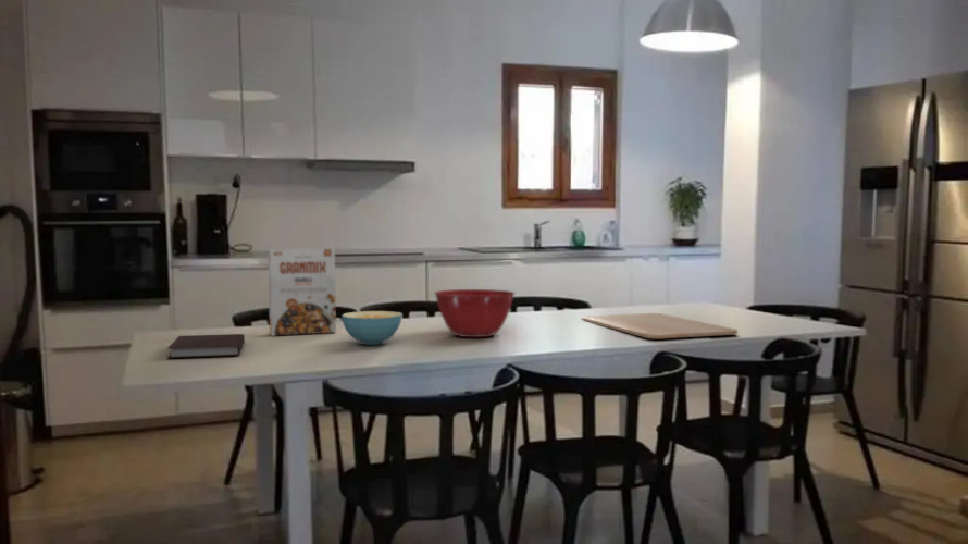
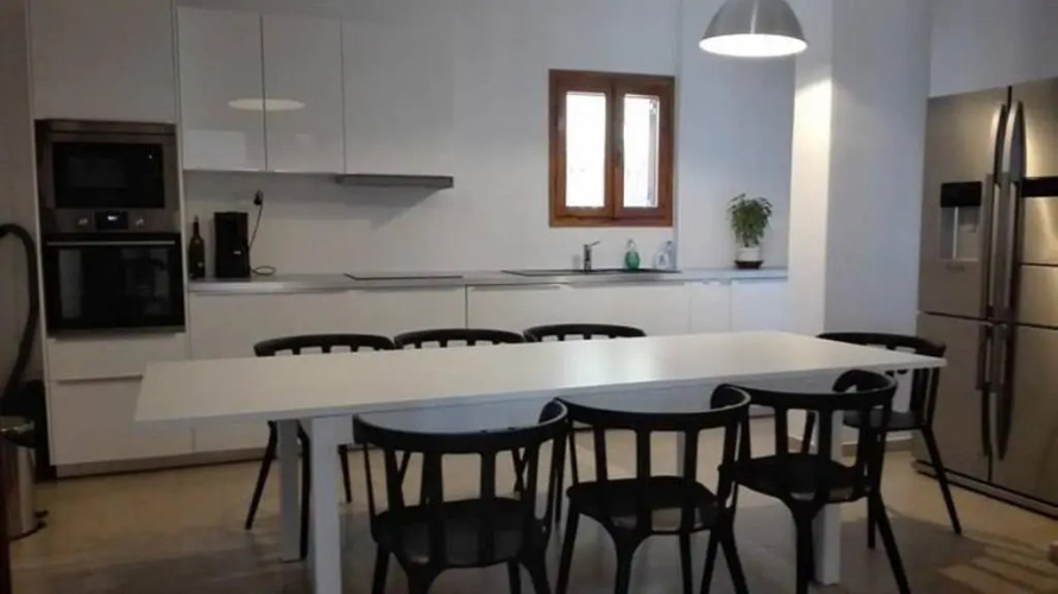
- chopping board [581,312,739,339]
- notebook [166,333,246,359]
- mixing bowl [433,288,516,338]
- cereal box [268,247,337,337]
- cereal bowl [340,310,404,346]
